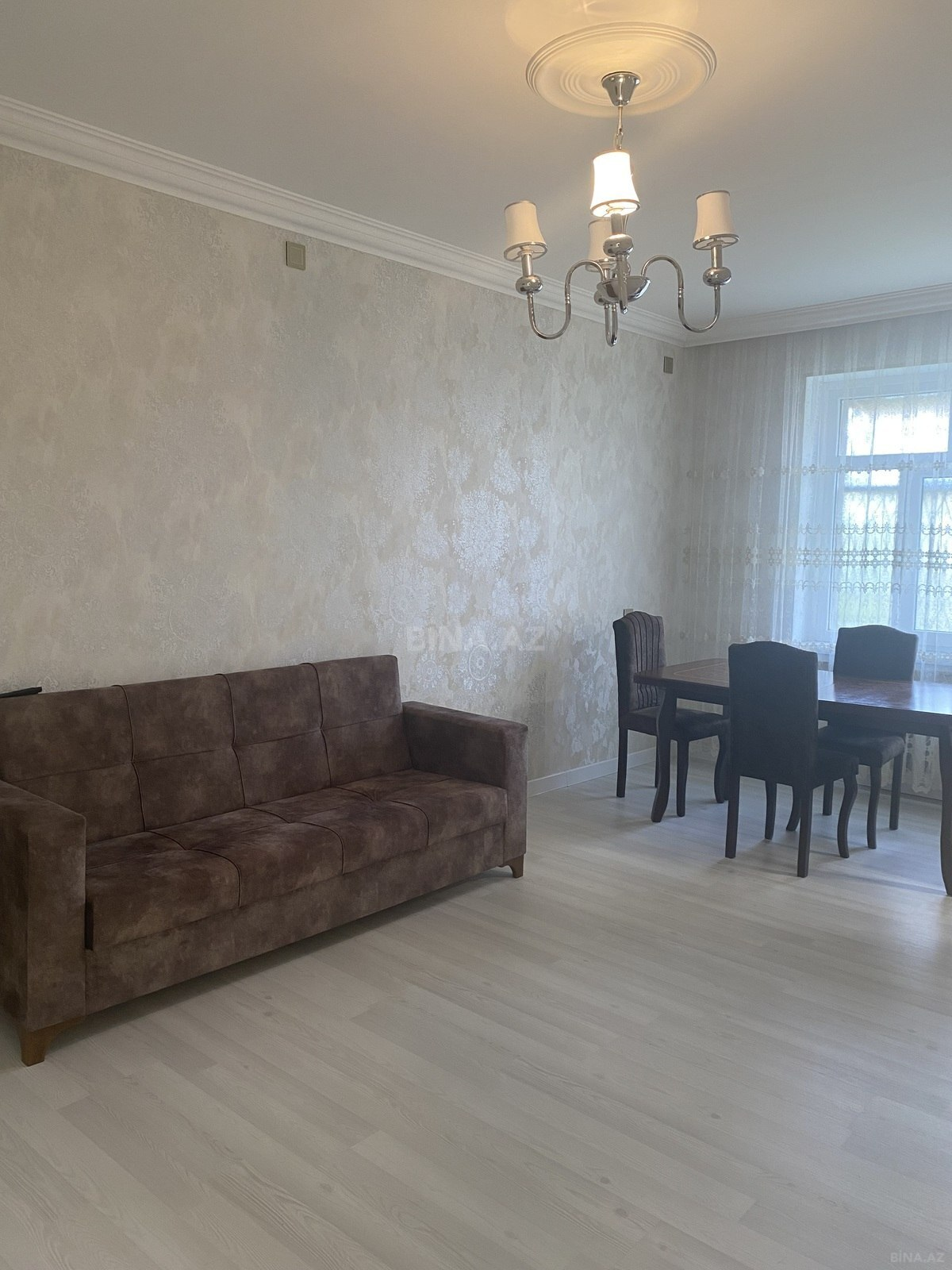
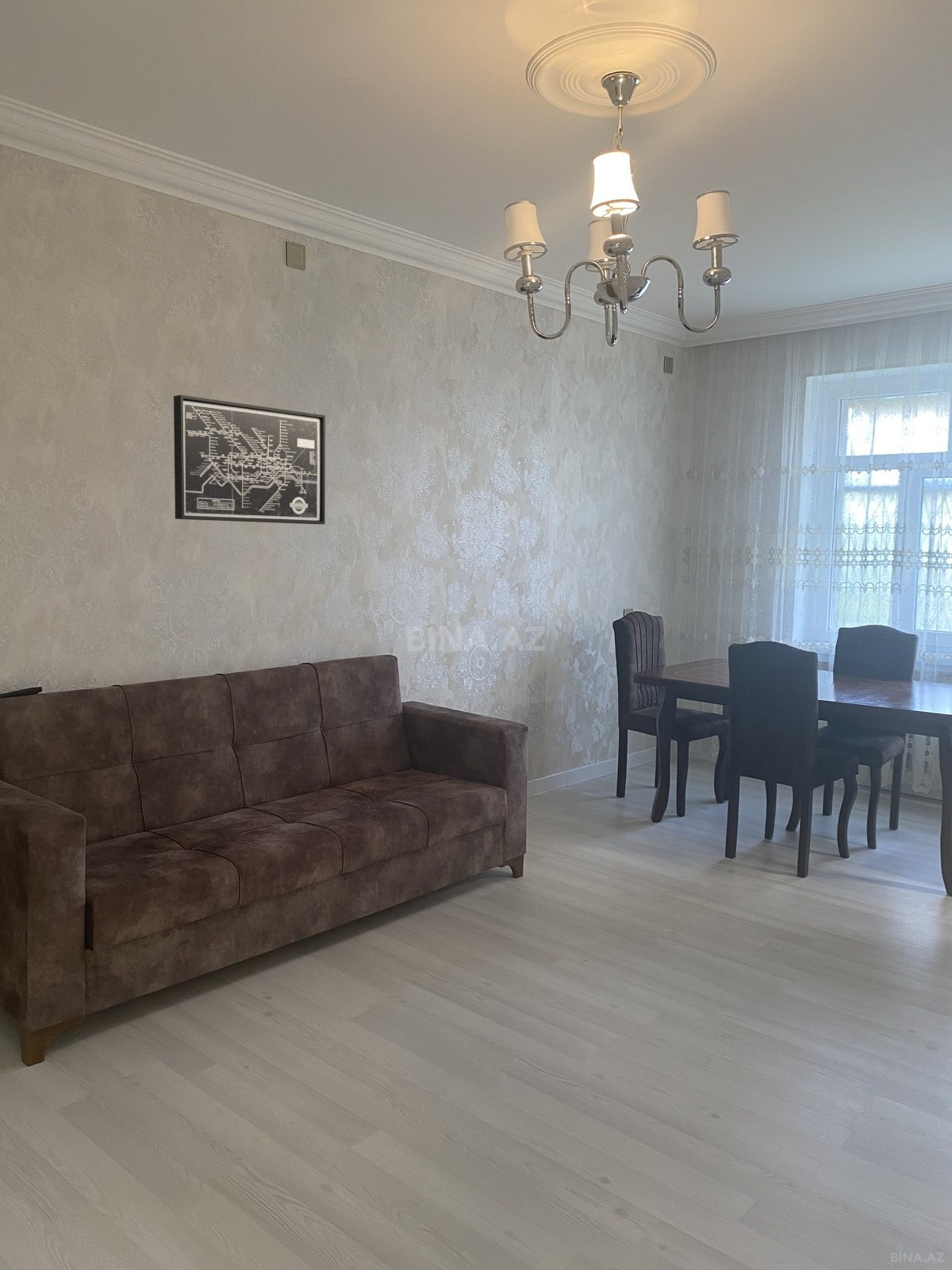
+ wall art [173,394,326,525]
